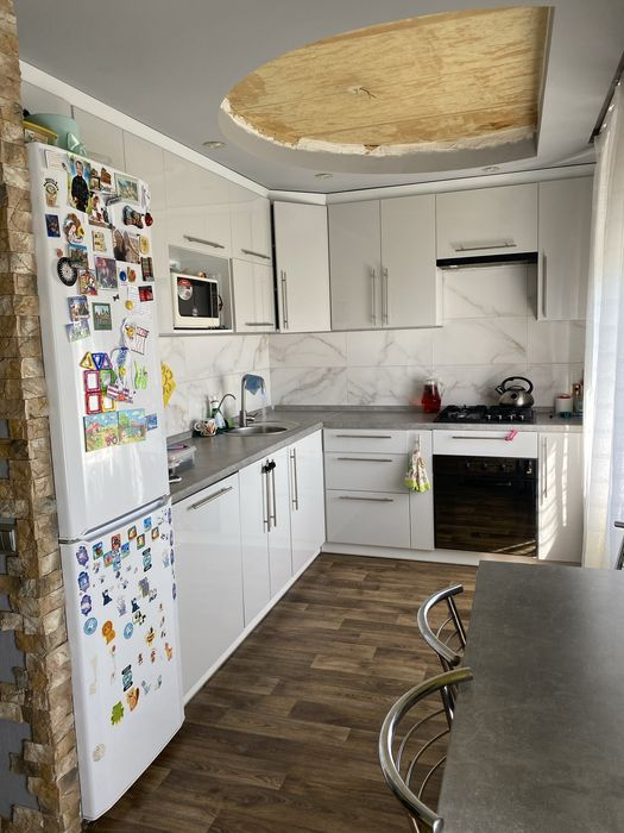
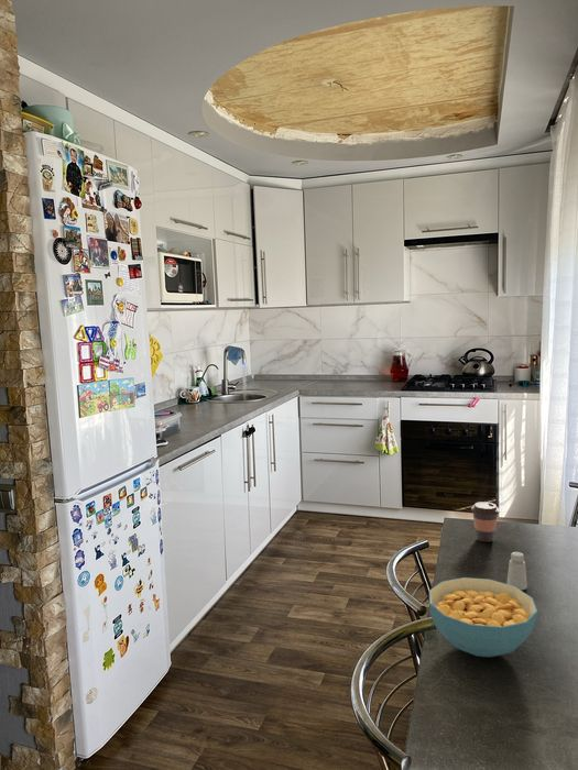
+ coffee cup [470,501,501,543]
+ cereal bowl [428,576,538,658]
+ saltshaker [505,551,528,591]
